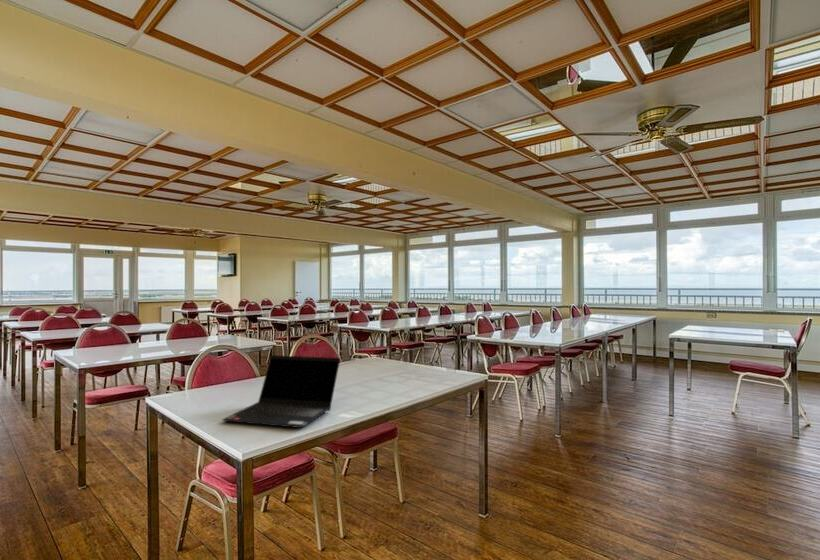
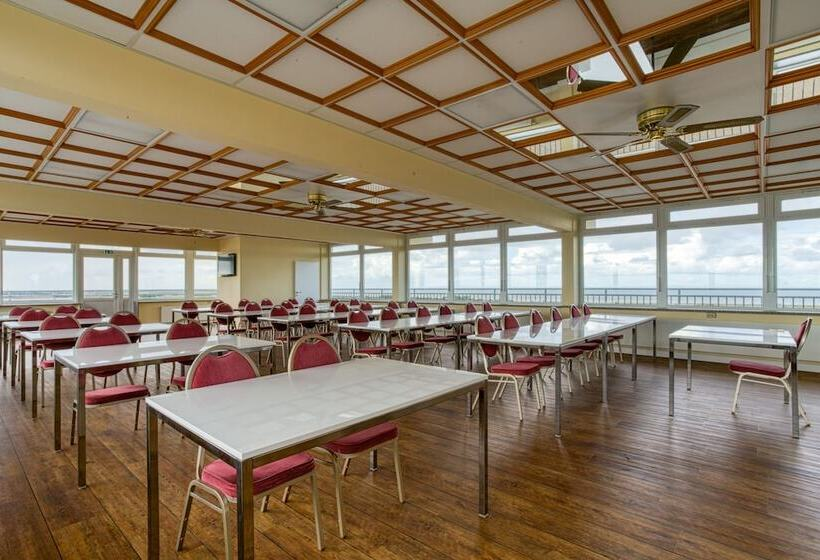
- laptop computer [221,354,341,429]
